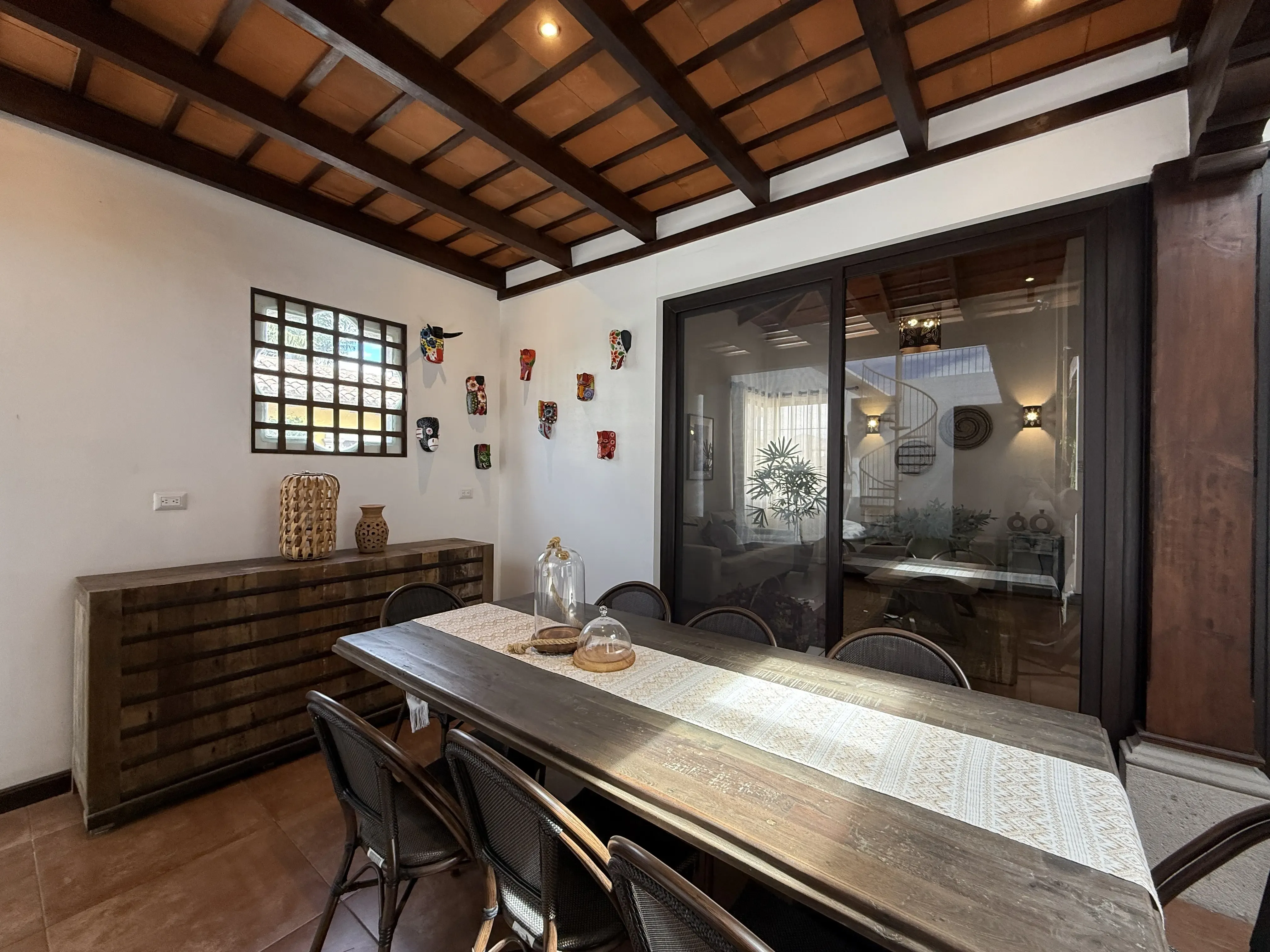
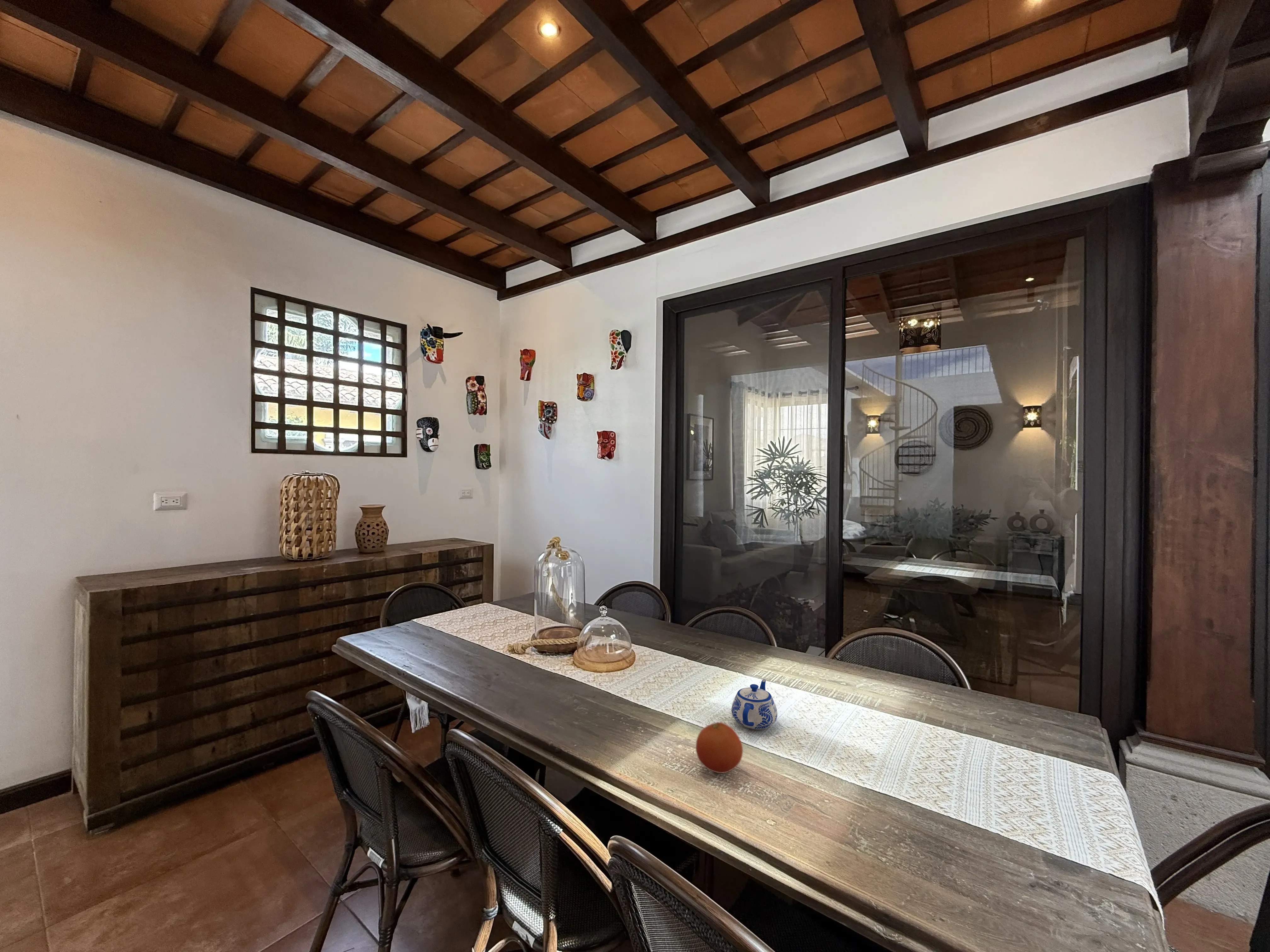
+ fruit [695,722,743,774]
+ teapot [731,679,778,730]
